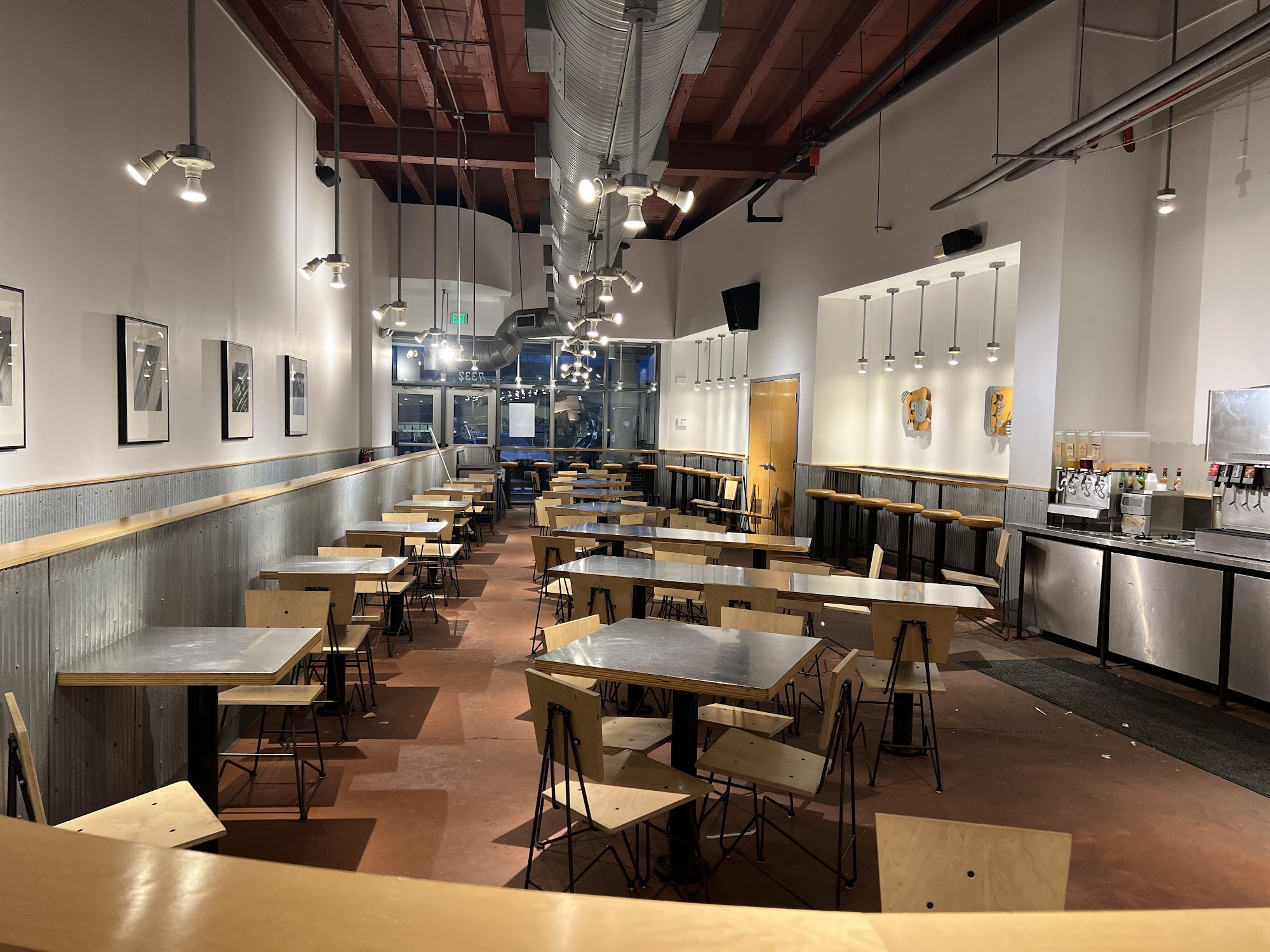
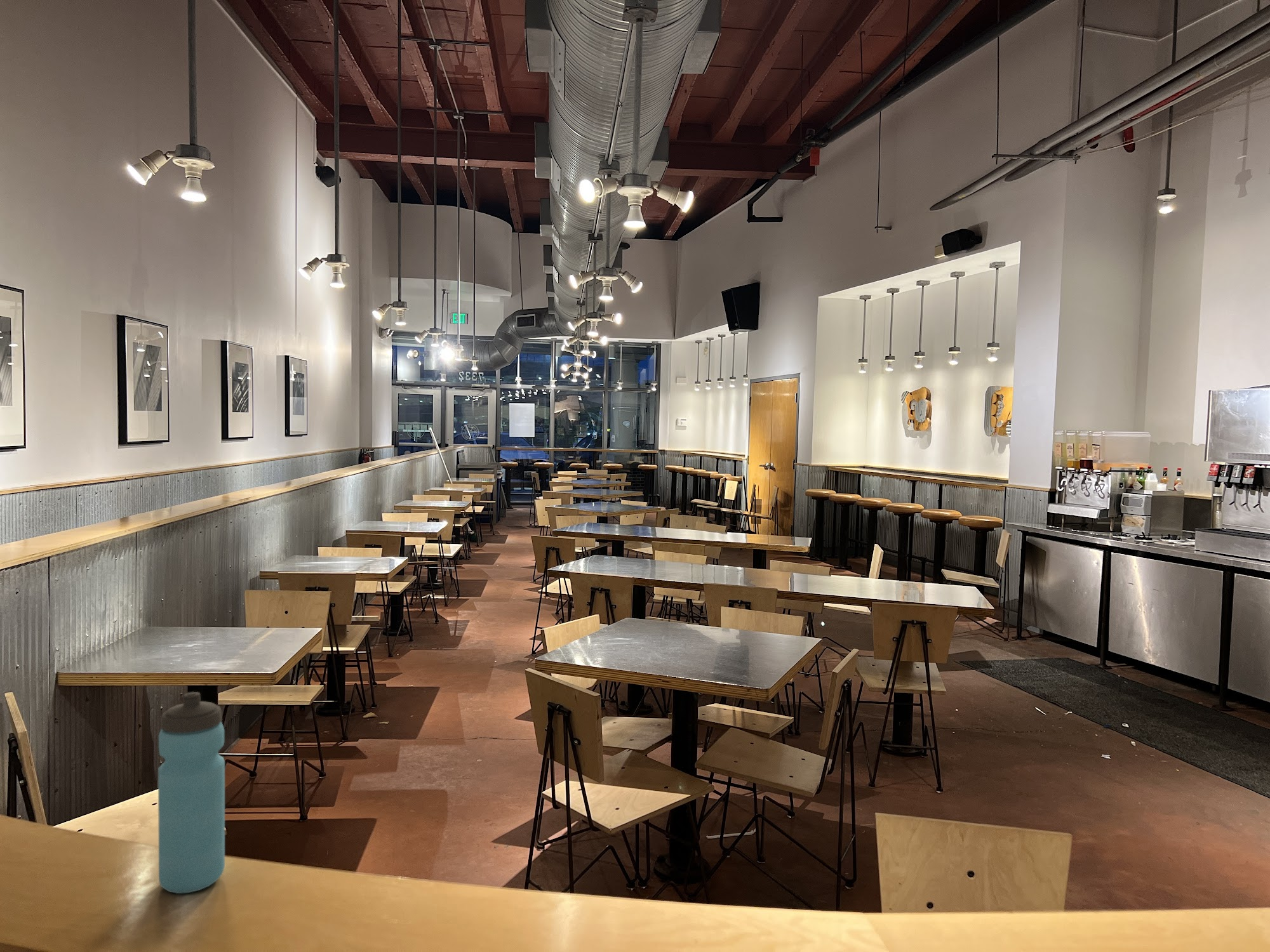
+ water bottle [157,691,225,894]
